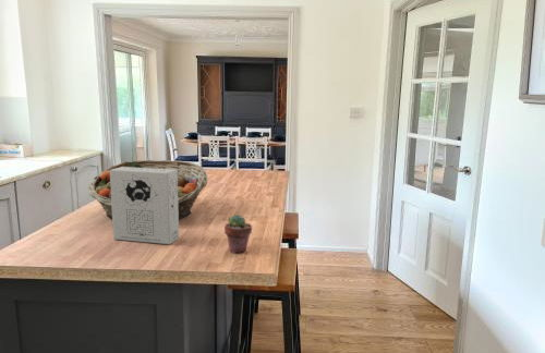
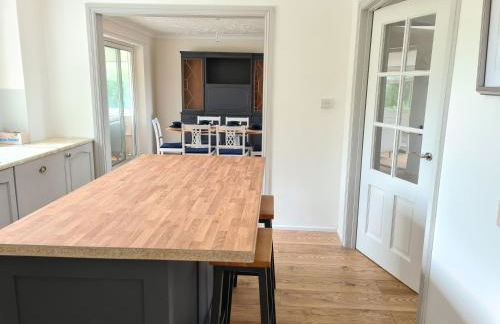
- cereal box [110,167,180,245]
- potted succulent [223,214,253,254]
- fruit basket [87,159,208,220]
